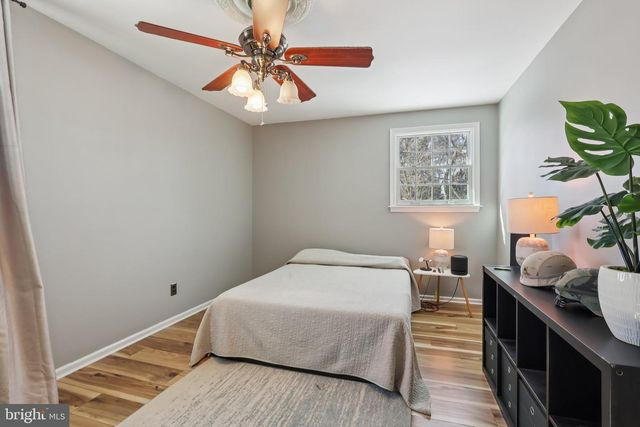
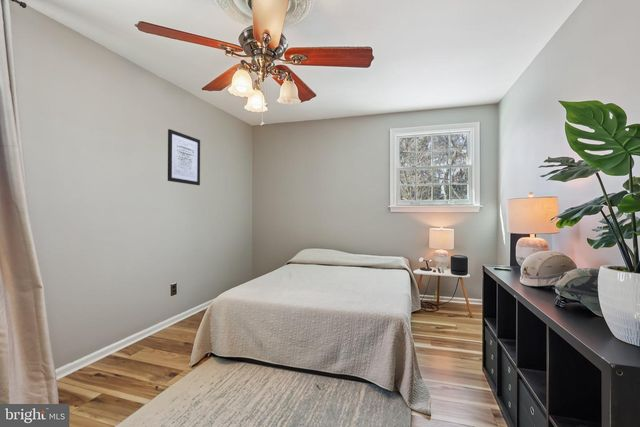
+ wall art [167,128,201,186]
